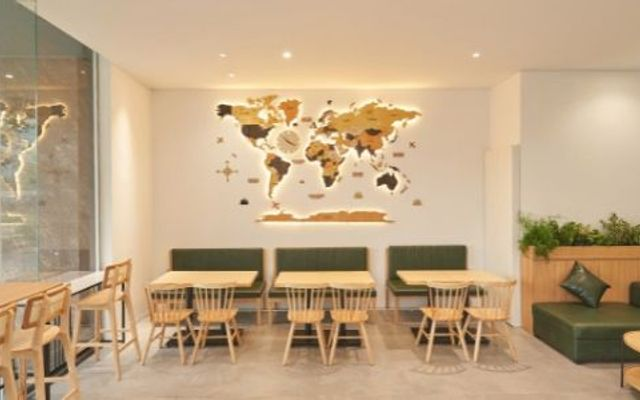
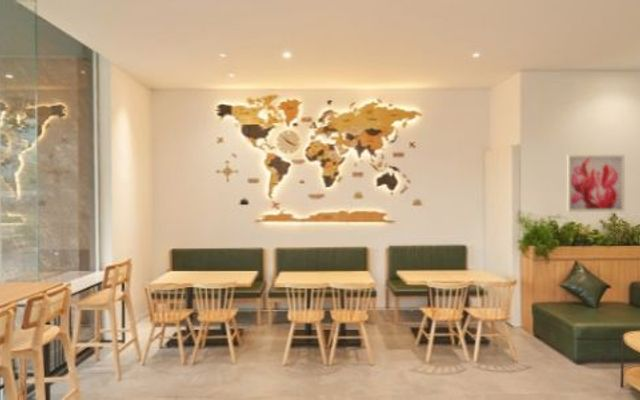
+ wall art [566,154,626,213]
